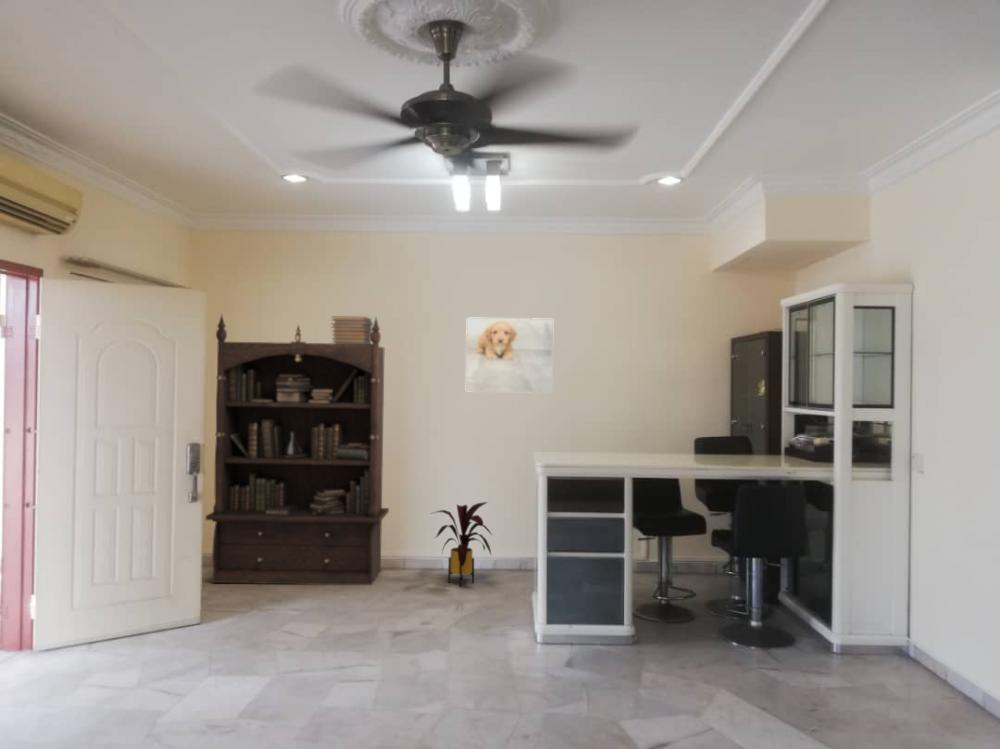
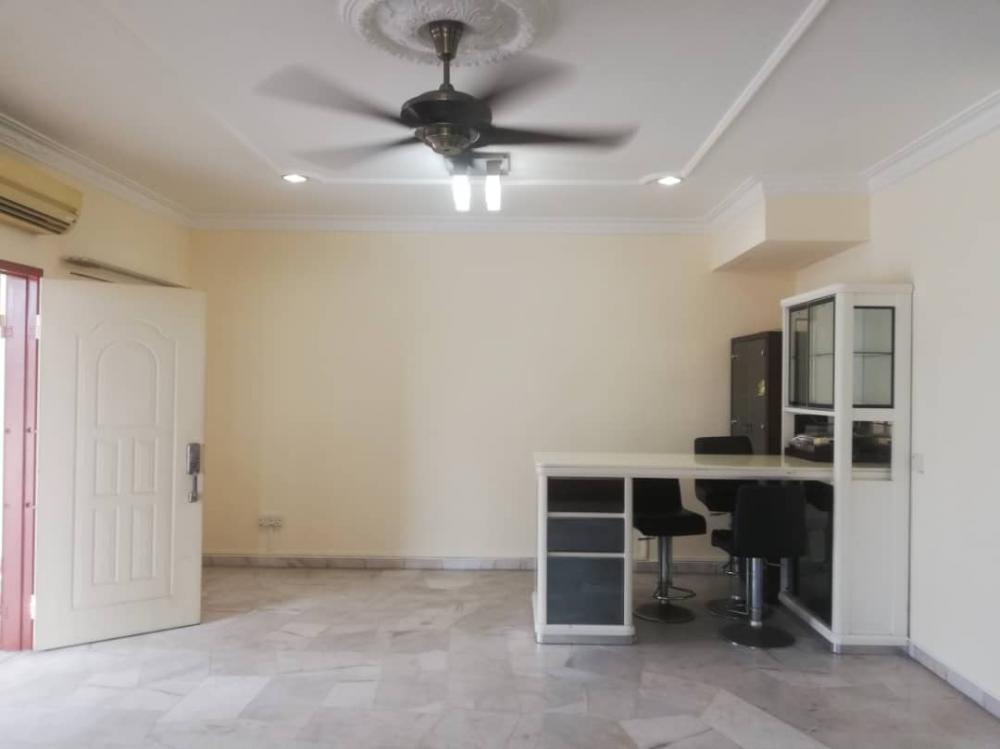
- house plant [429,501,494,588]
- bookcase [205,313,390,586]
- book stack [330,316,374,344]
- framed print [465,316,555,394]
